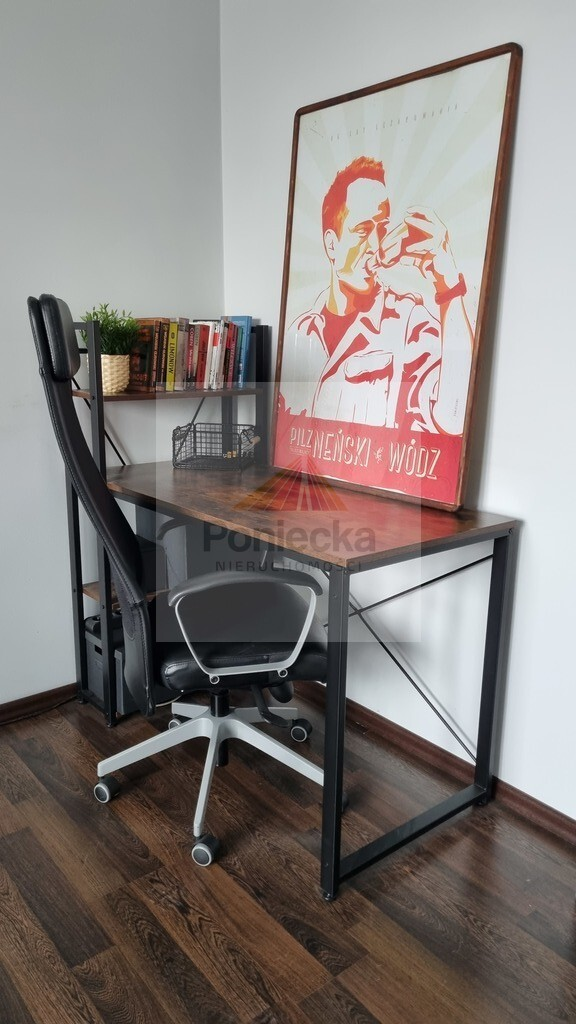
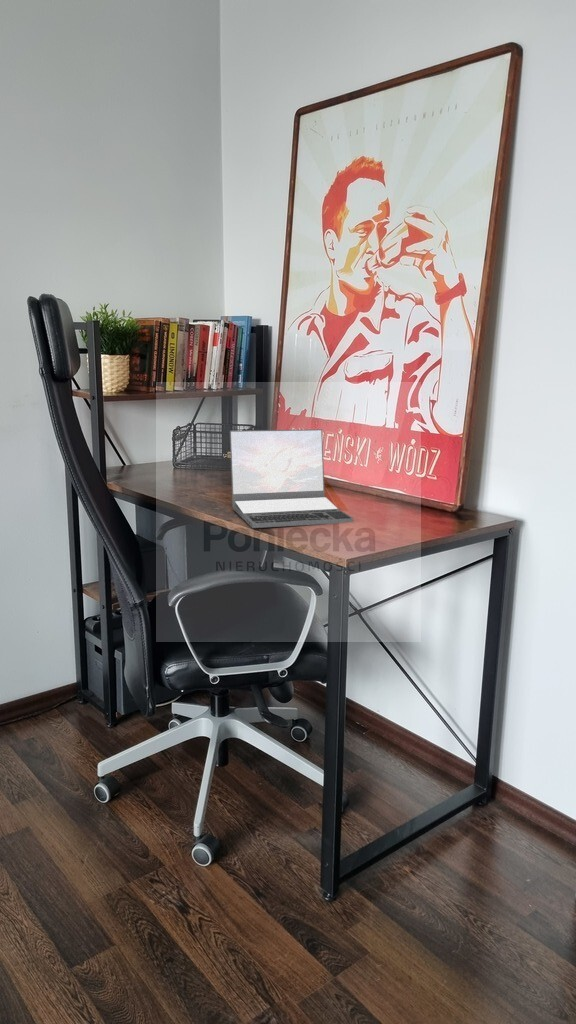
+ laptop [229,428,354,529]
